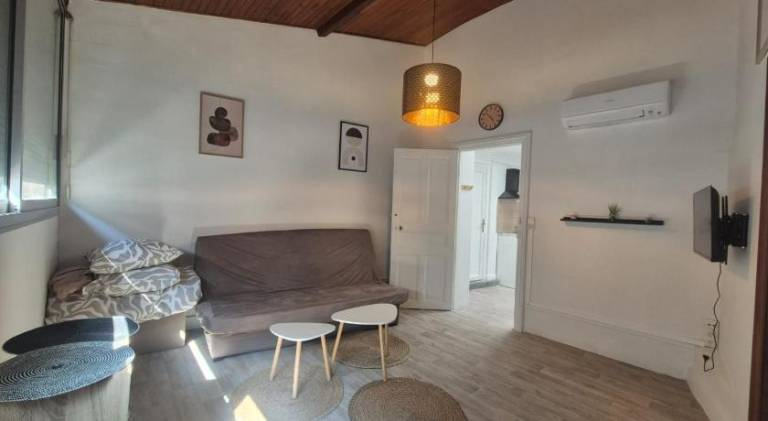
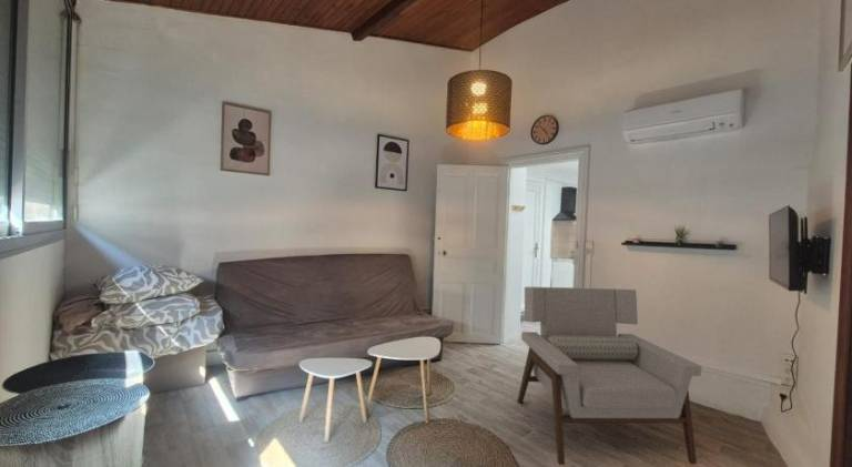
+ armchair [517,285,703,466]
